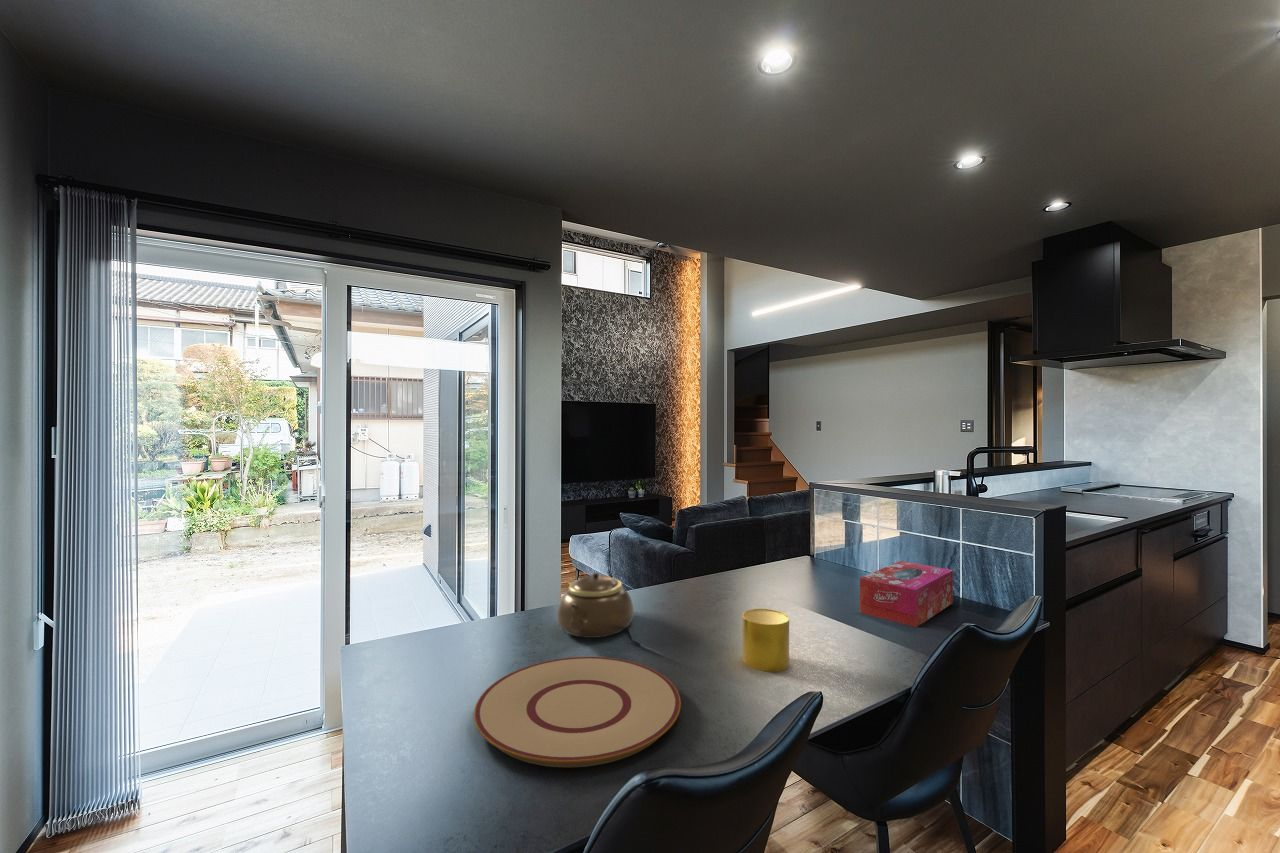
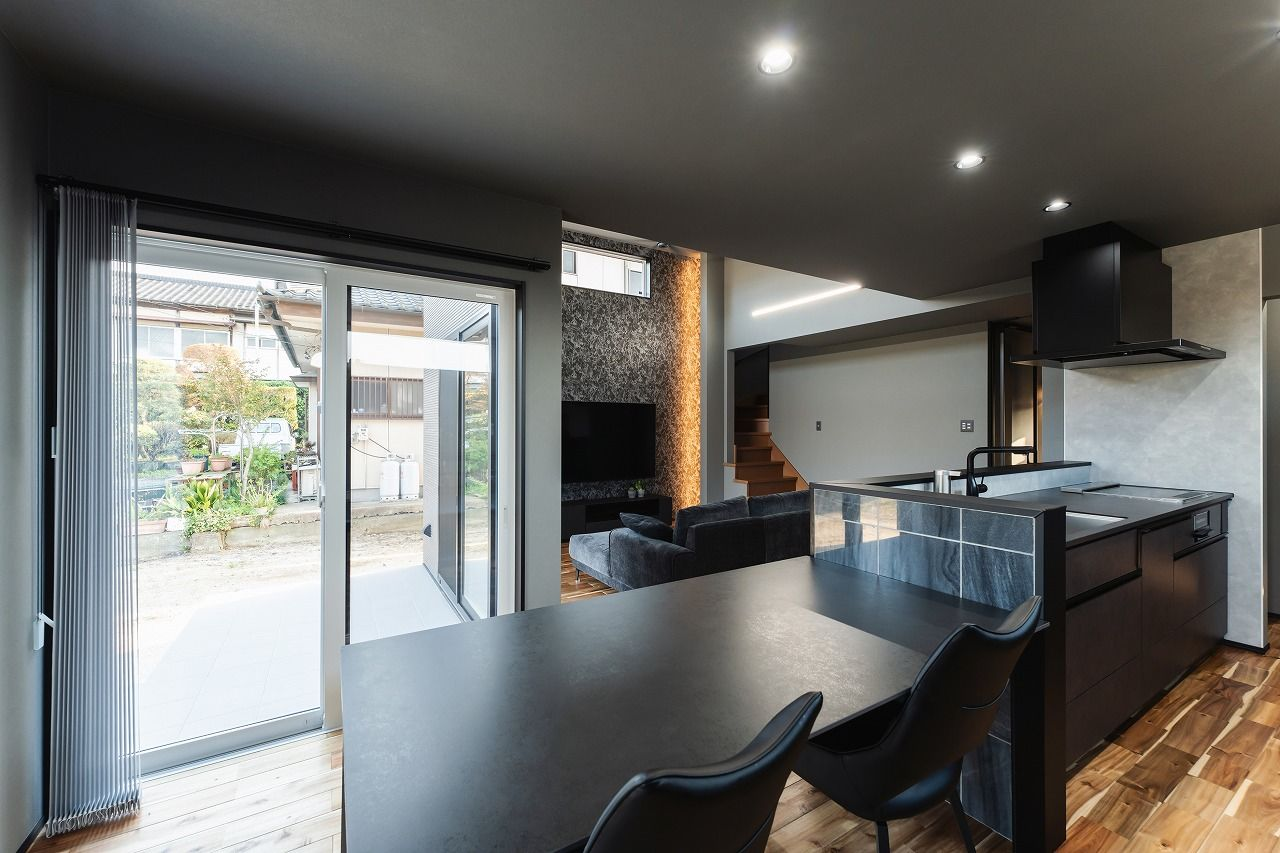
- plate [473,656,682,768]
- tissue box [859,560,954,628]
- cup [741,608,790,673]
- teapot [556,572,635,639]
